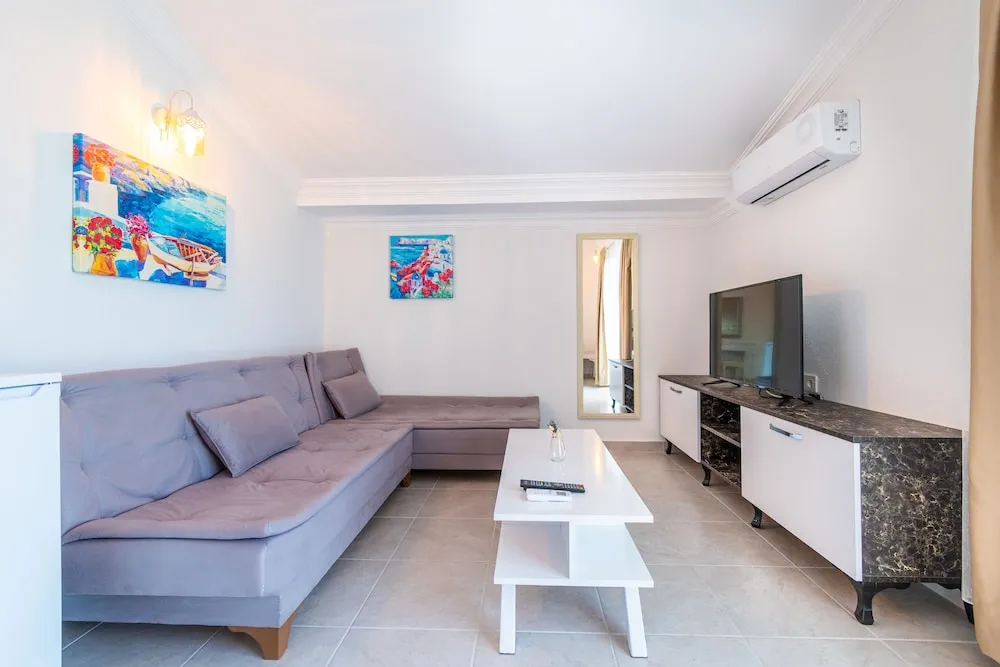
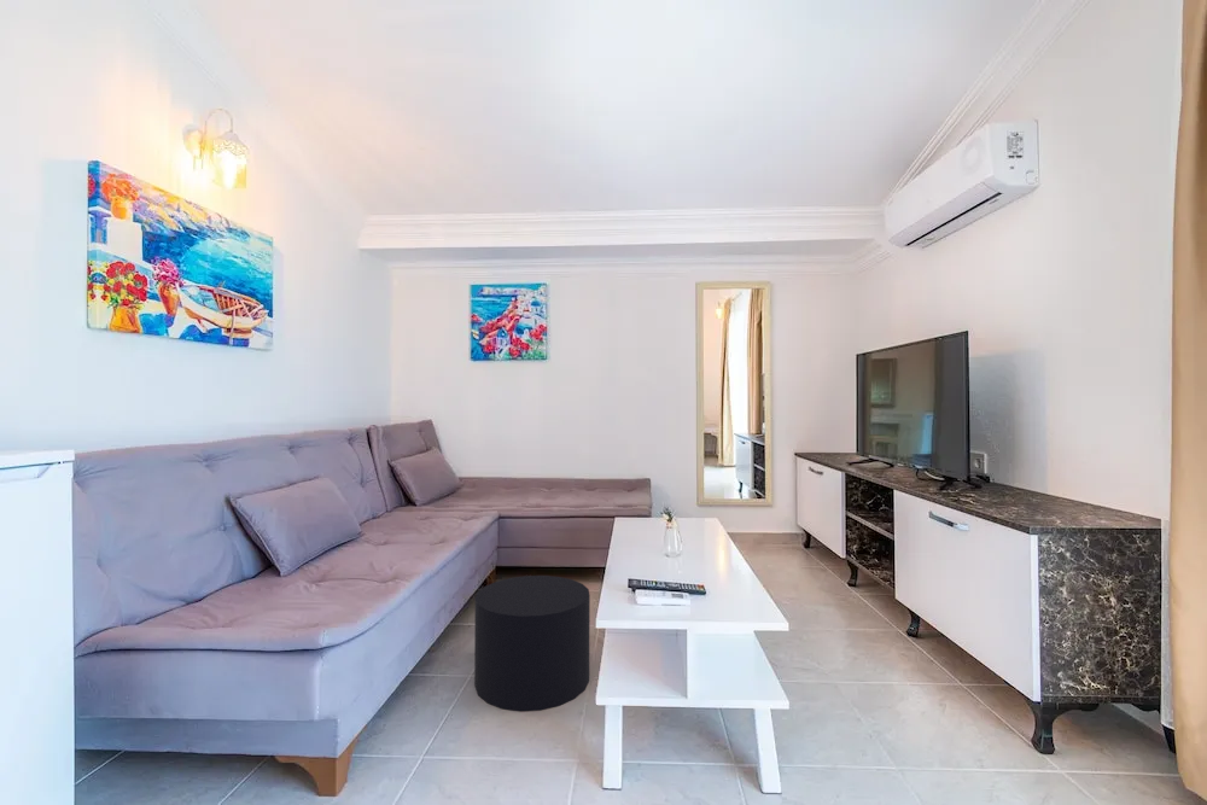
+ stool [473,574,591,712]
